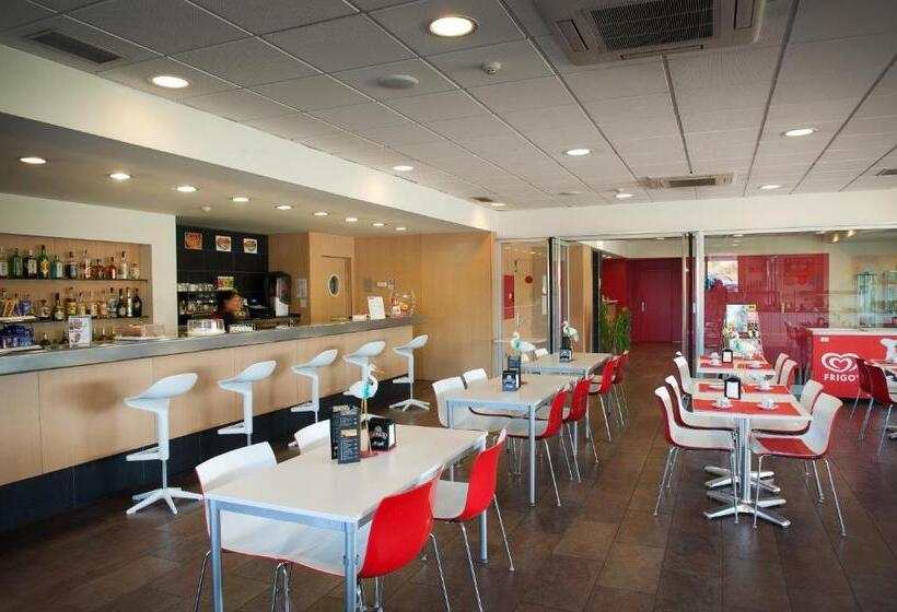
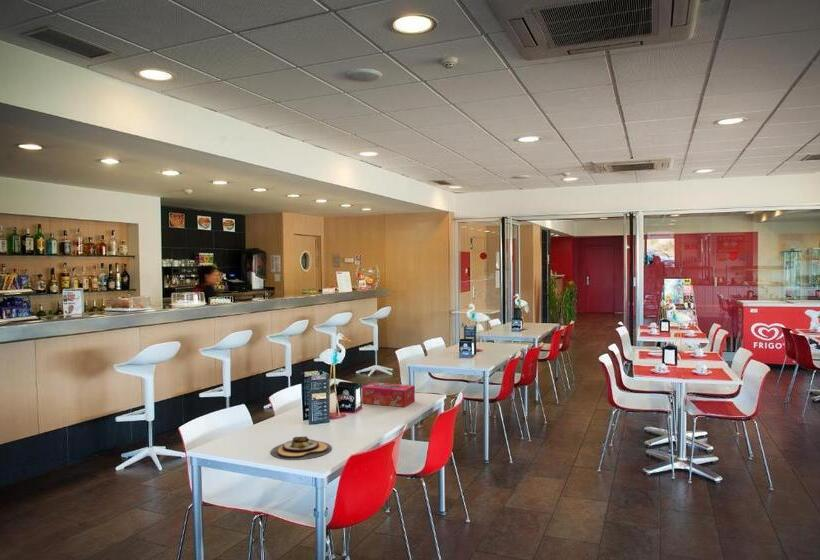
+ plate [270,435,333,461]
+ tissue box [361,381,416,408]
